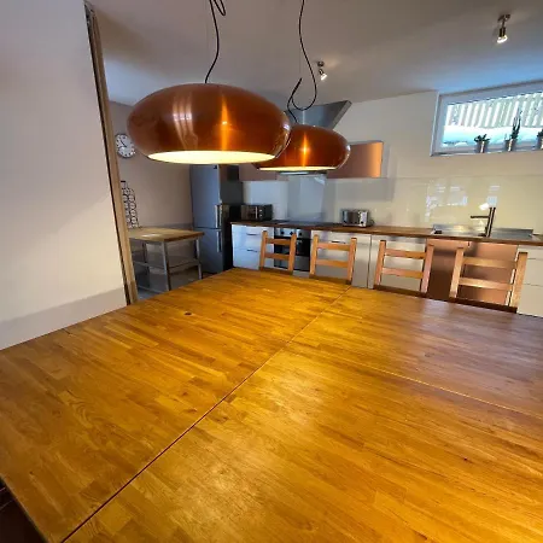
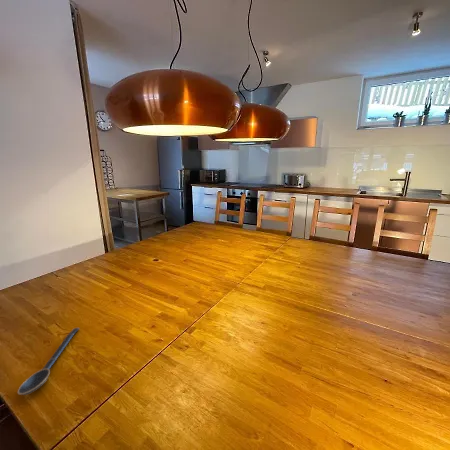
+ spoon [17,327,81,396]
